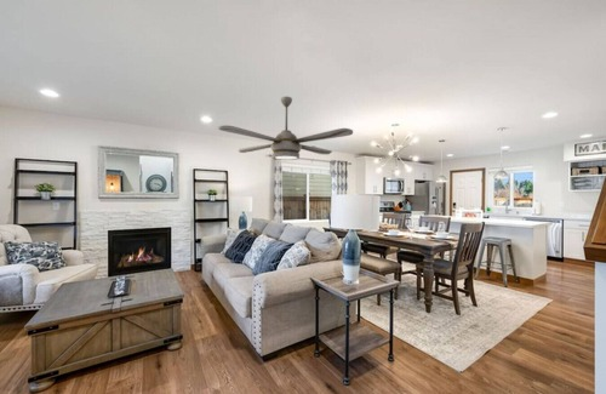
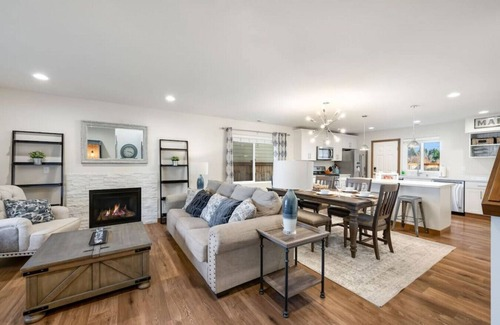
- ceiling fan [217,96,354,161]
